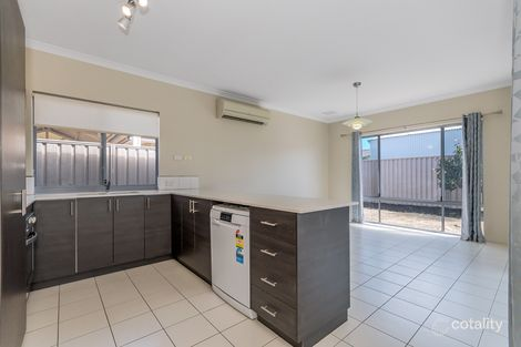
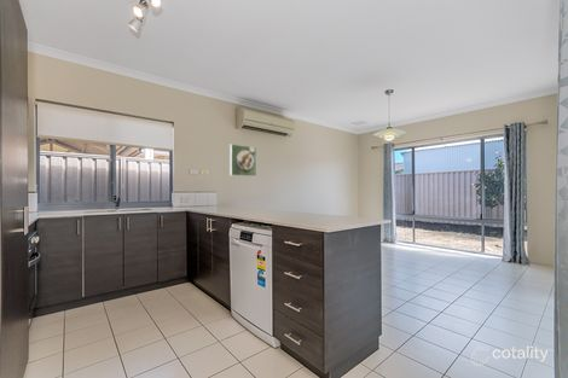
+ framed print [228,144,257,178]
